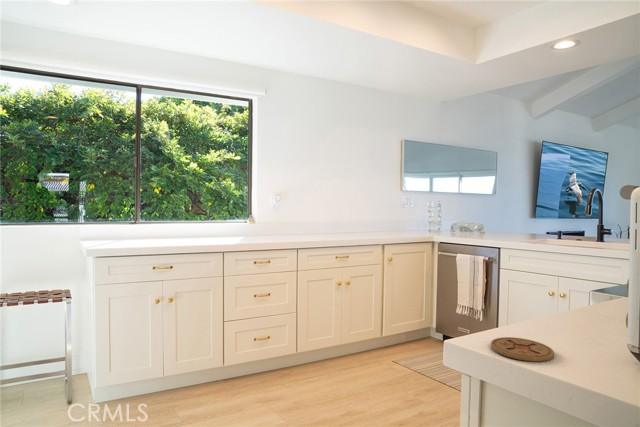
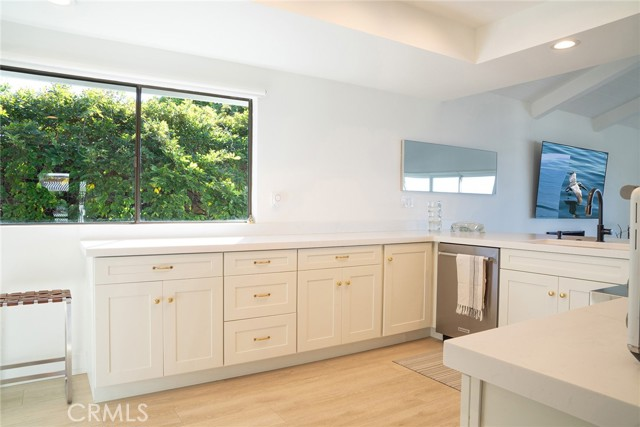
- coaster [490,336,555,362]
